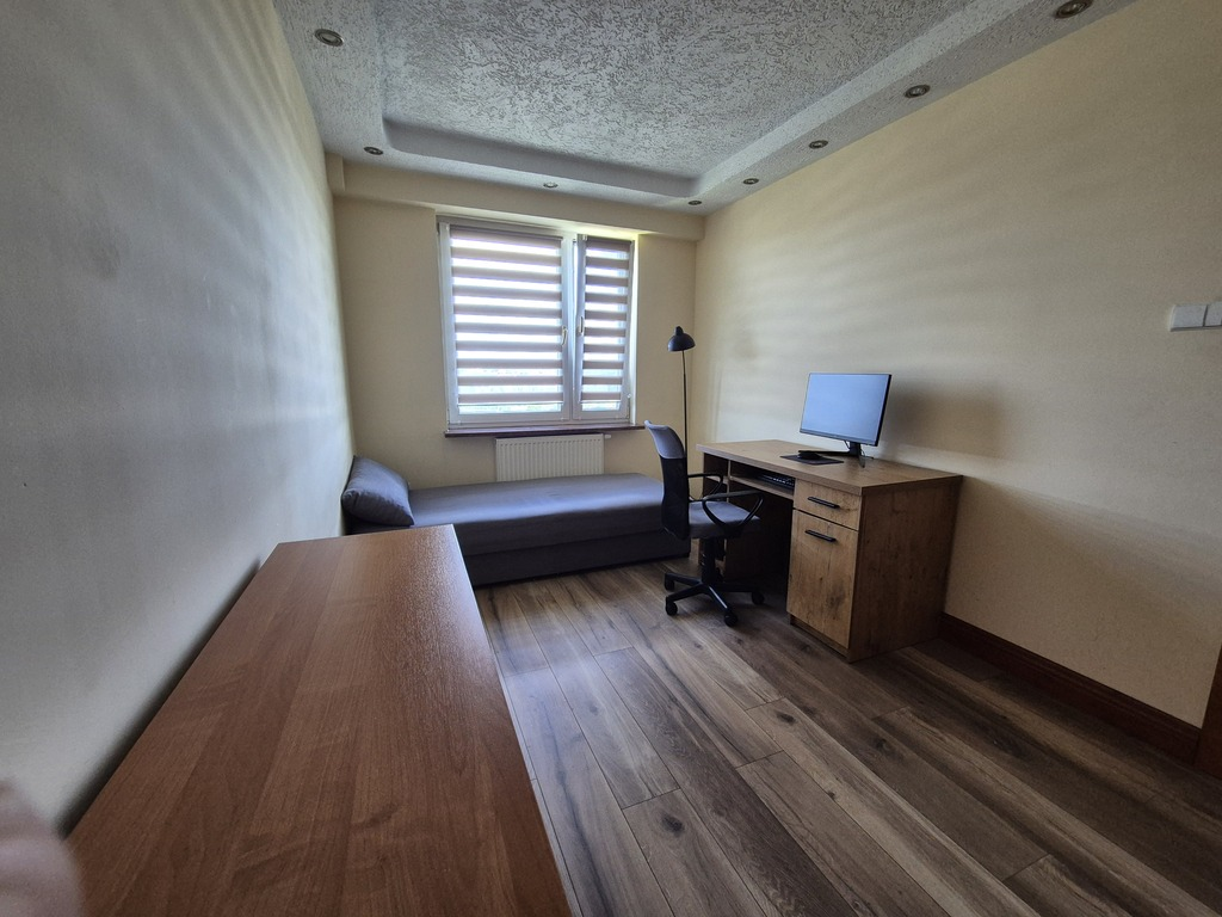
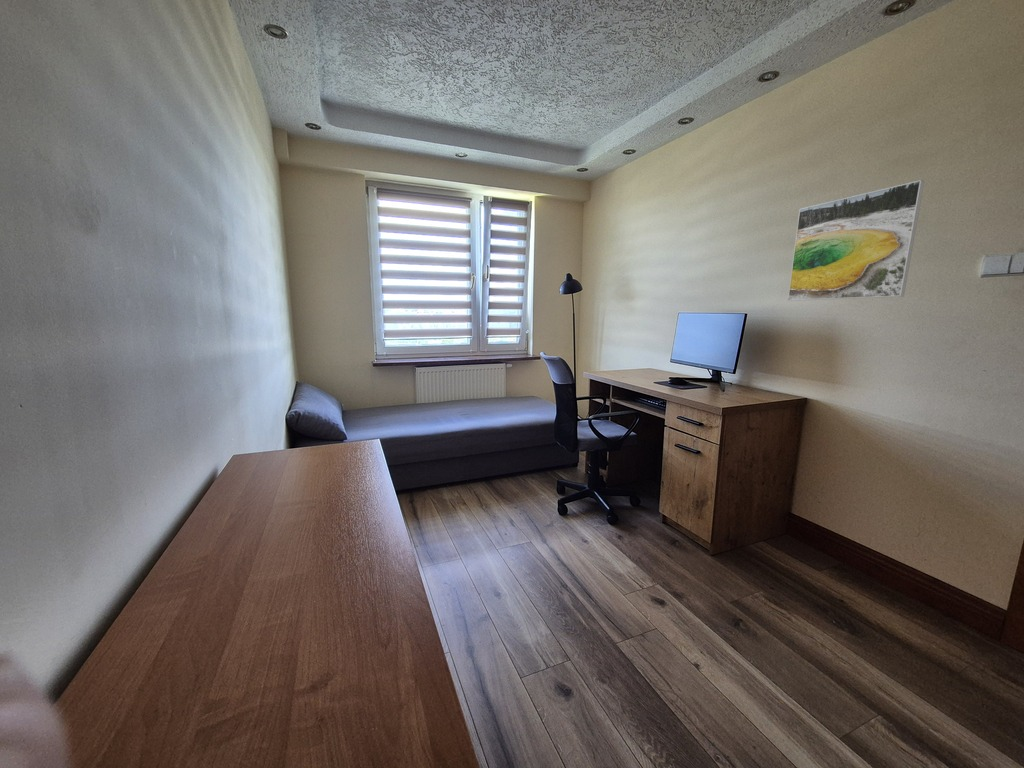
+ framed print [787,179,925,302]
